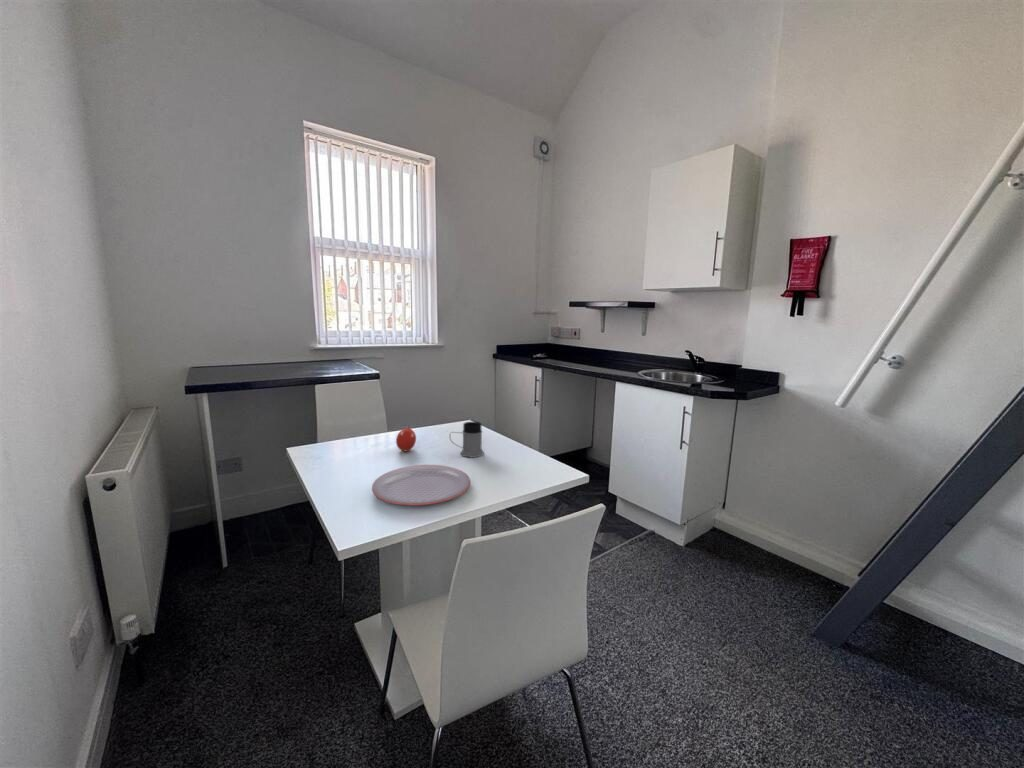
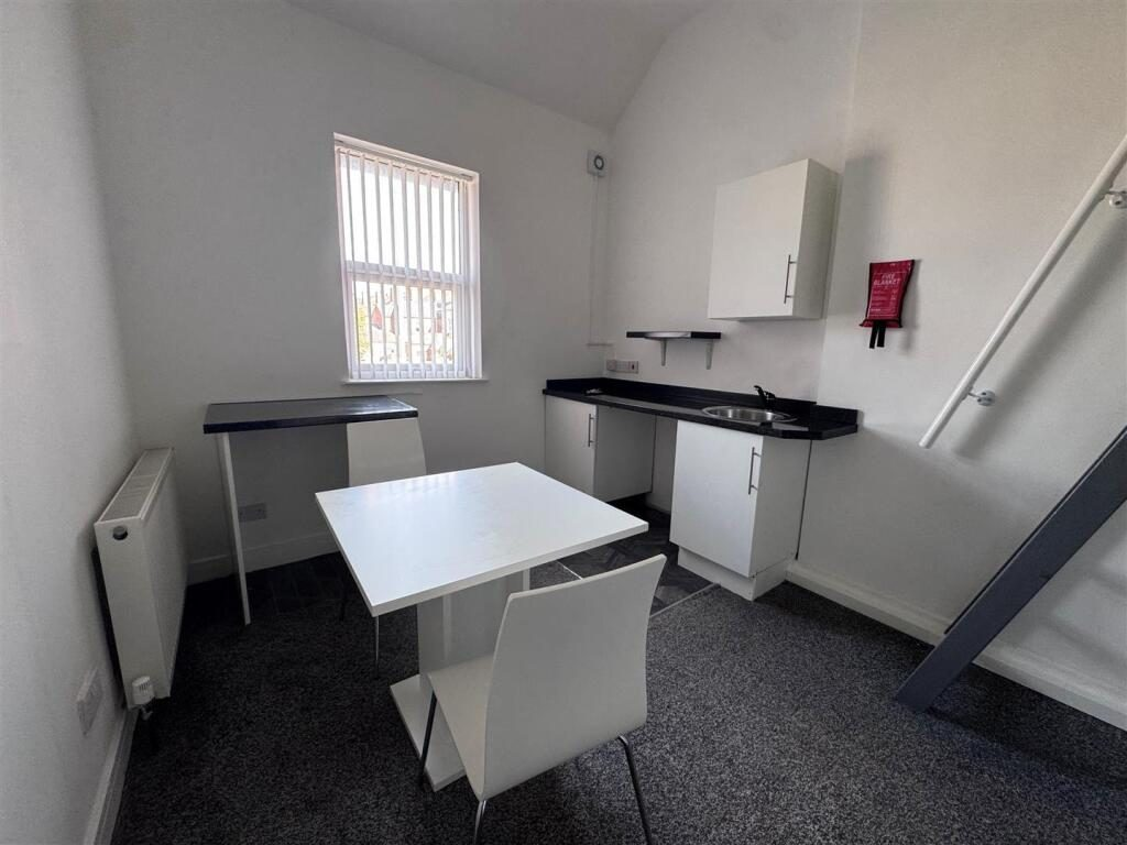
- plate [371,464,471,507]
- fruit [395,424,417,452]
- mug [448,421,485,458]
